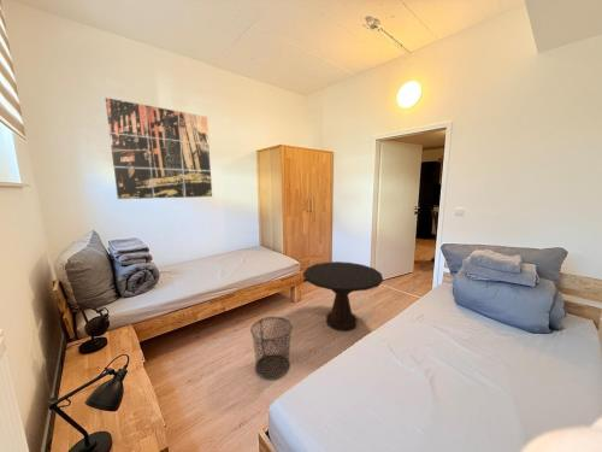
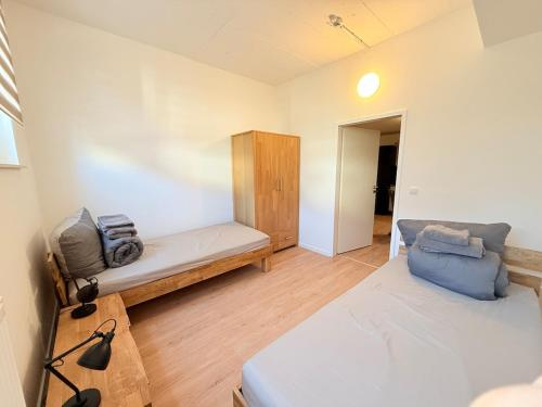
- wall art [105,96,213,200]
- side table [302,260,384,333]
- waste bin [249,316,294,380]
